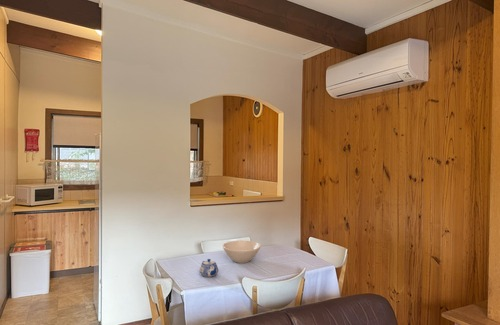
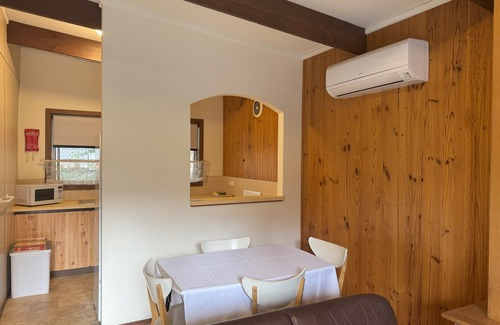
- bowl [222,239,262,264]
- teapot [198,258,219,278]
